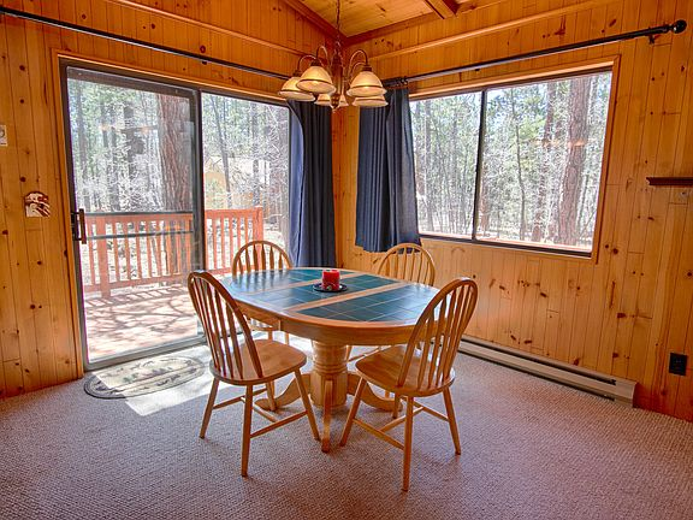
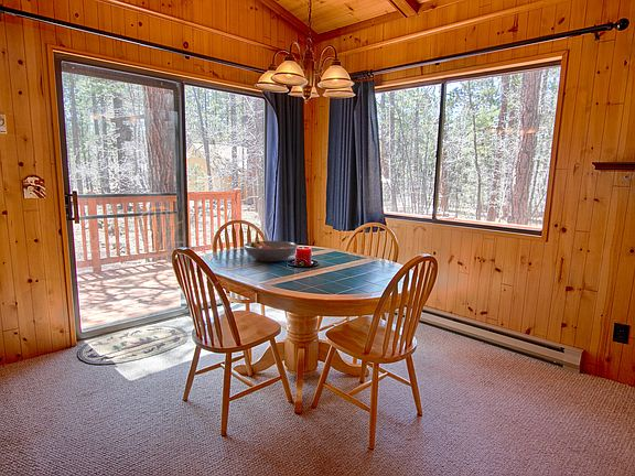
+ fruit bowl [243,240,299,262]
